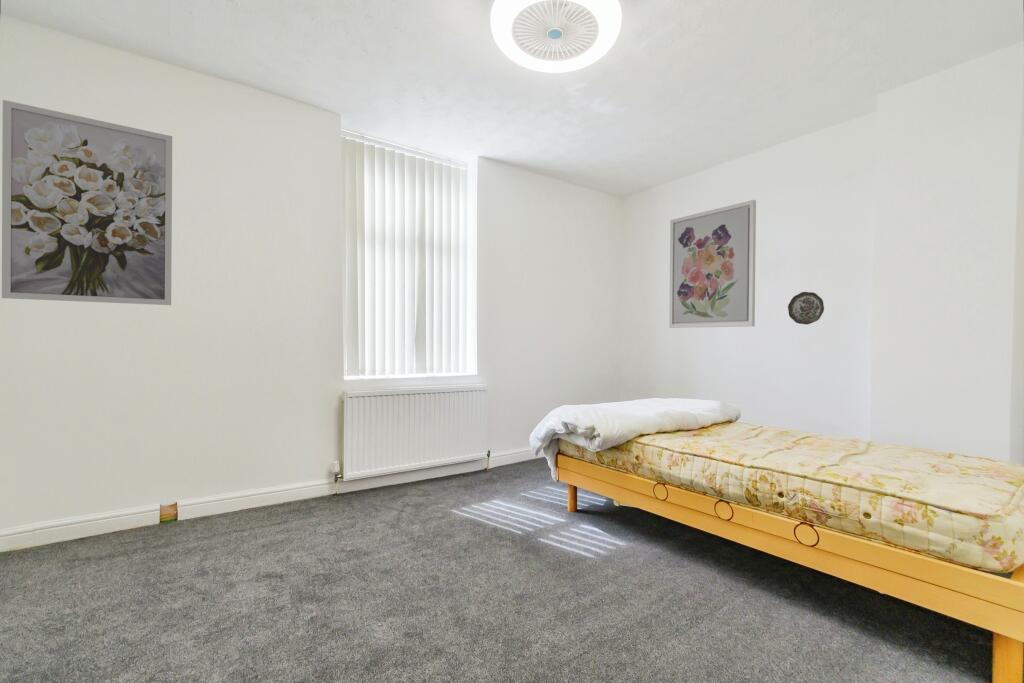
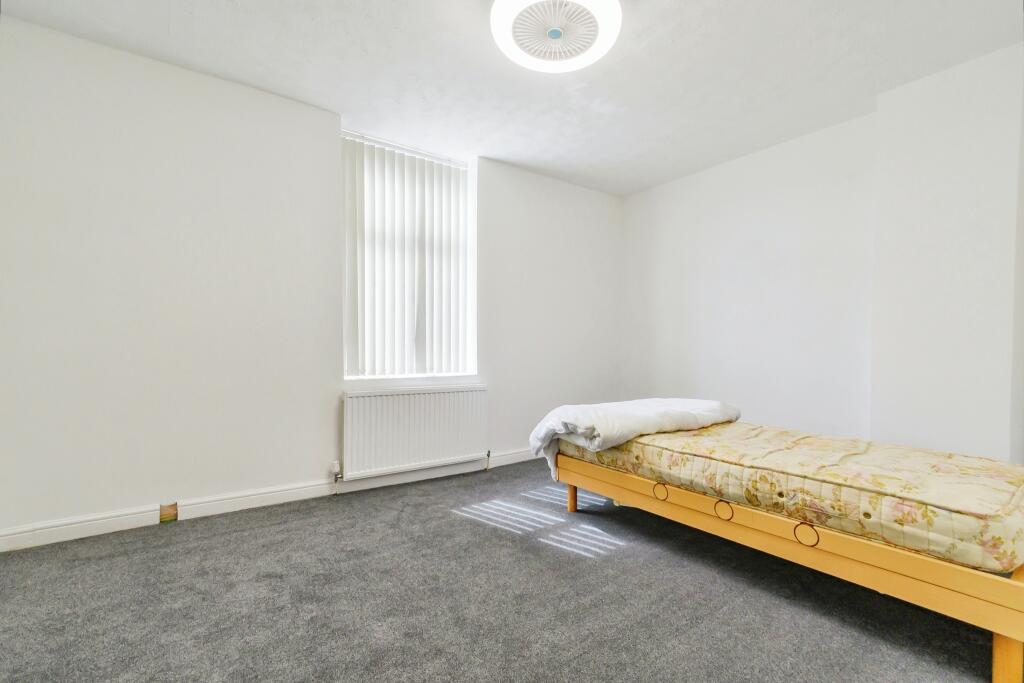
- wall art [668,199,757,329]
- wall art [1,99,173,306]
- decorative plate [787,291,825,325]
